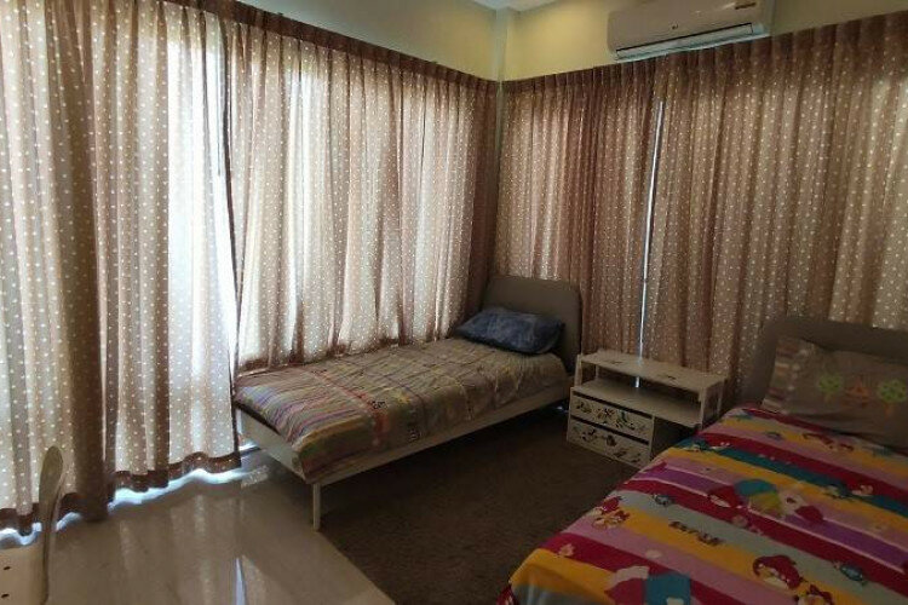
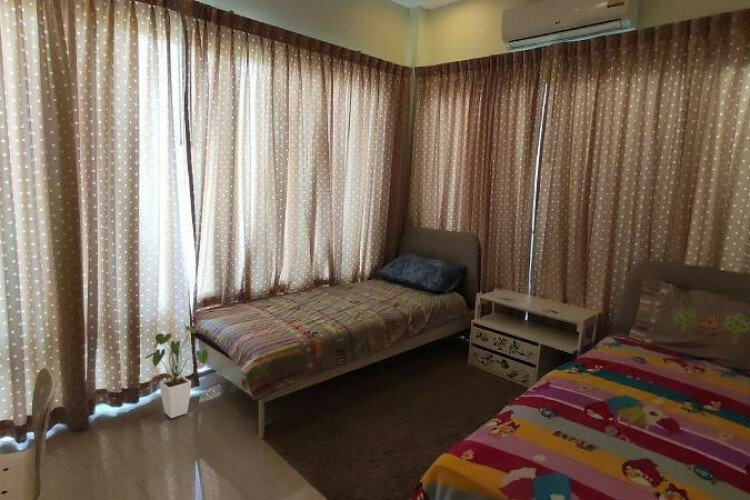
+ house plant [144,323,209,419]
